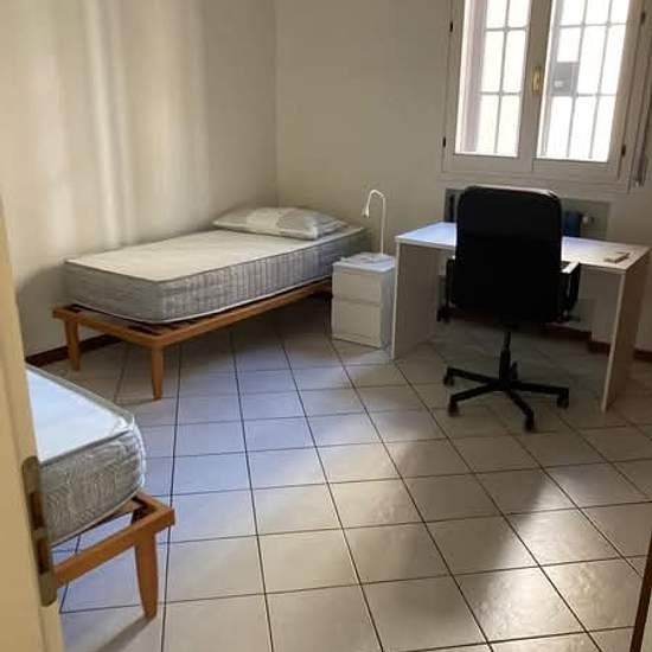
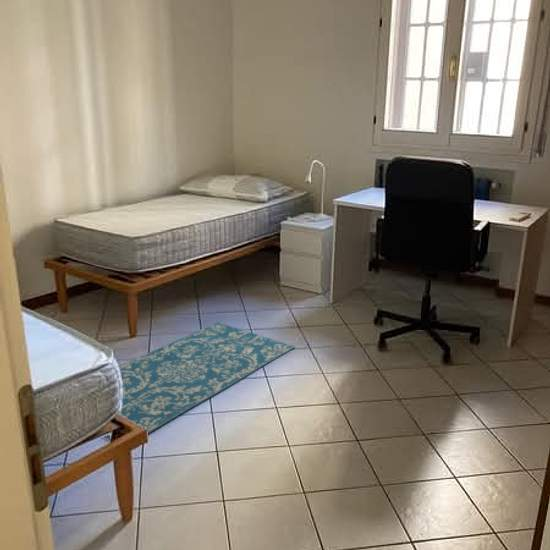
+ rug [106,321,296,438]
